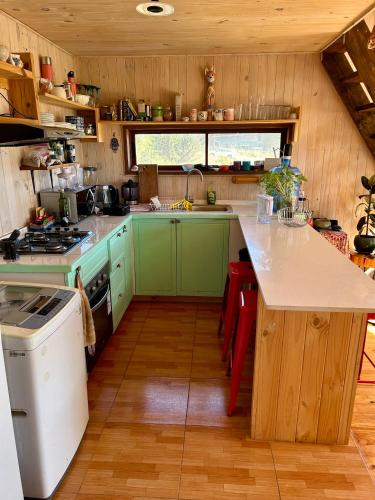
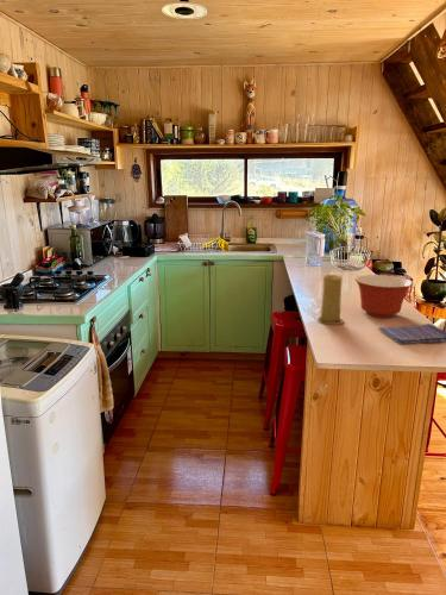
+ dish towel [377,322,446,345]
+ mixing bowl [354,274,414,319]
+ candle [315,274,345,326]
